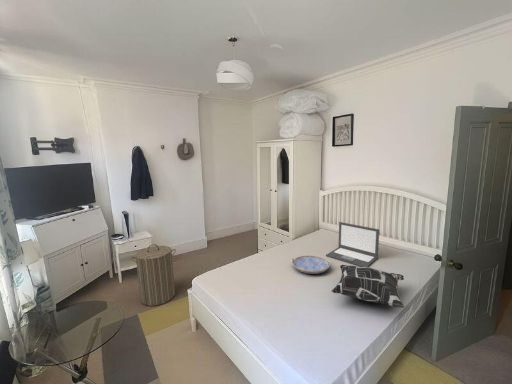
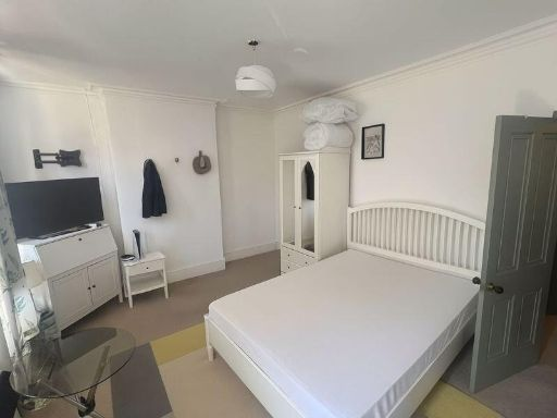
- serving tray [290,255,332,275]
- decorative pillow [331,264,405,309]
- laundry hamper [130,243,177,307]
- laptop [325,221,380,267]
